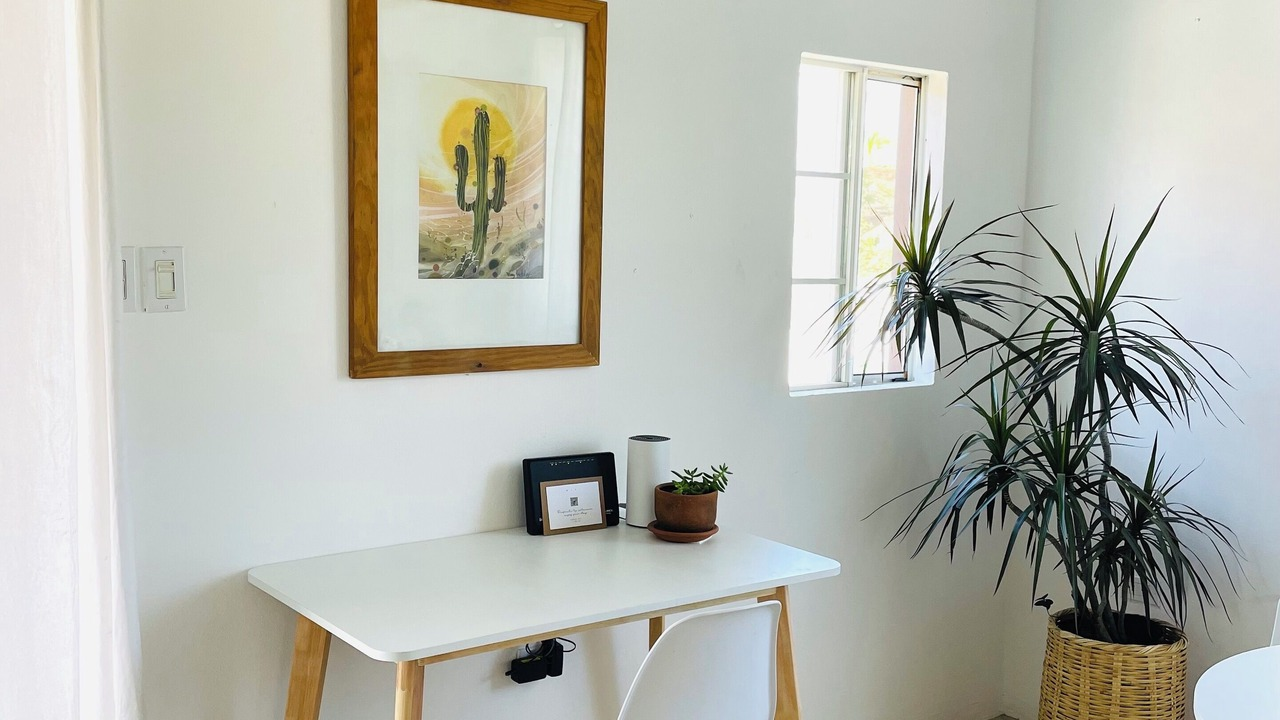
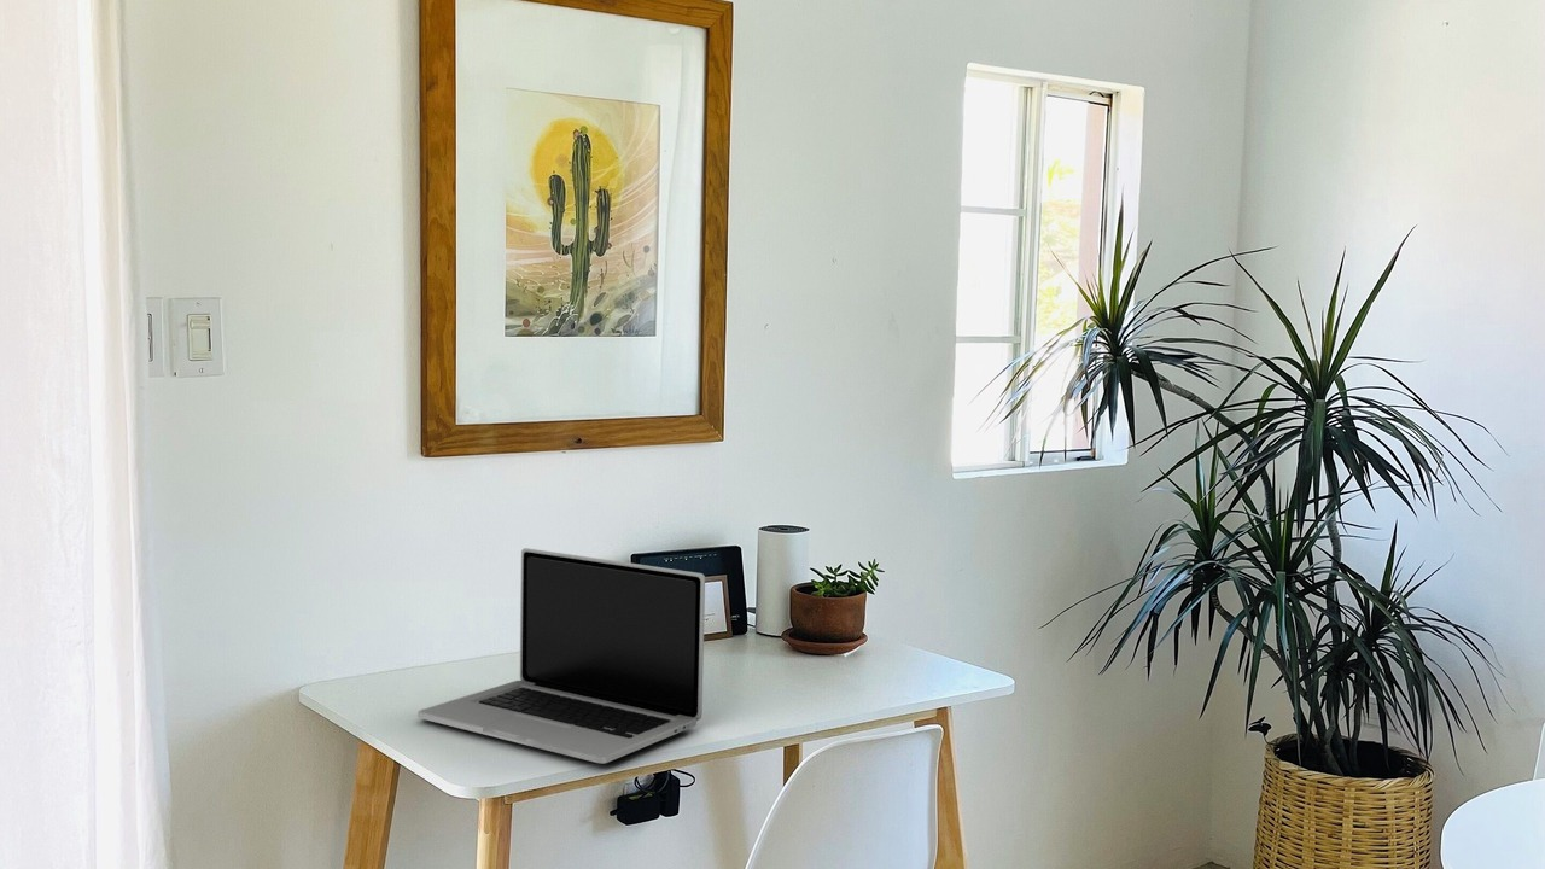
+ laptop [416,547,706,764]
